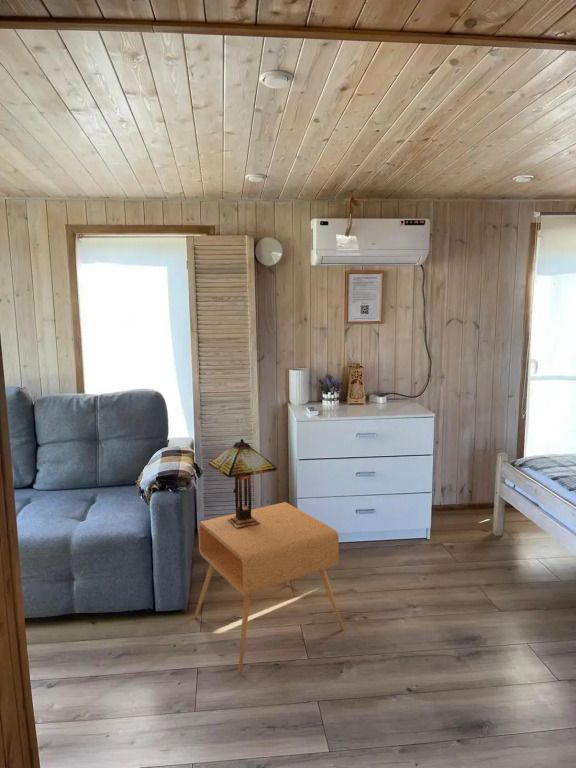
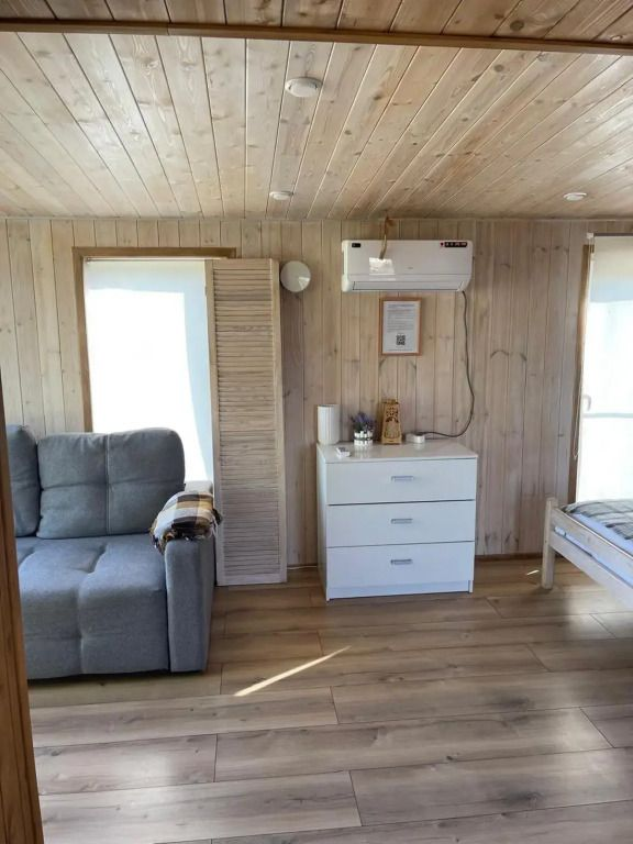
- table lamp [208,438,278,529]
- side table [193,501,345,675]
